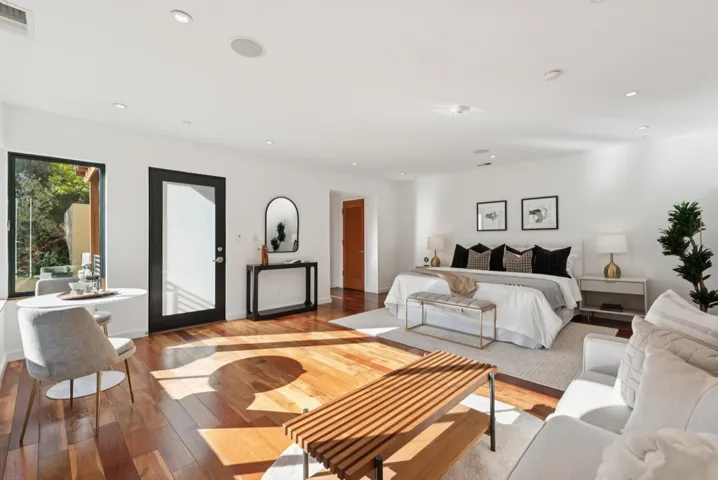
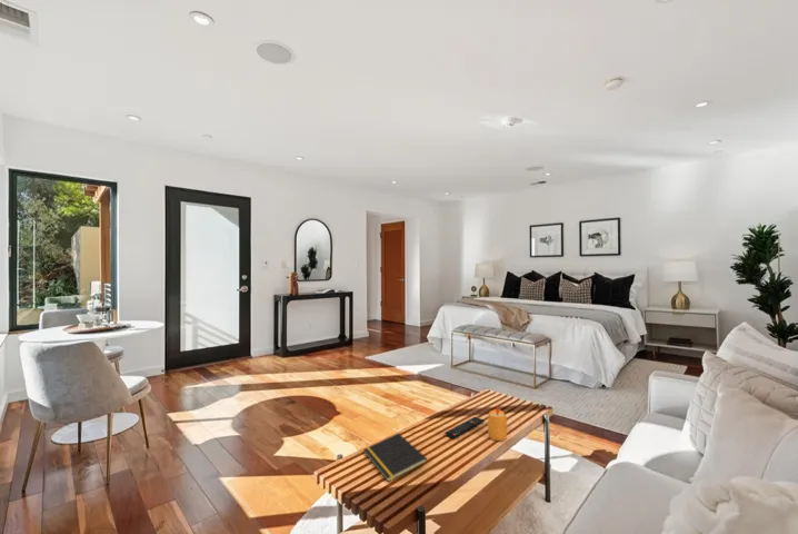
+ candle [487,403,508,442]
+ notepad [363,432,428,483]
+ remote control [445,416,486,439]
